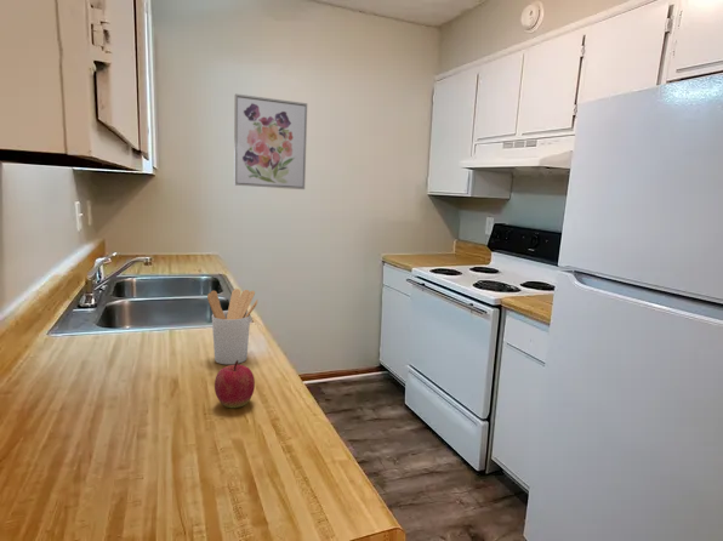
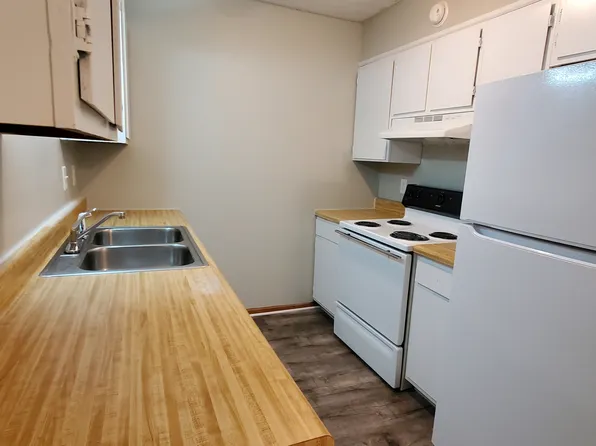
- apple [214,360,256,409]
- wall art [233,92,308,190]
- utensil holder [206,287,258,365]
